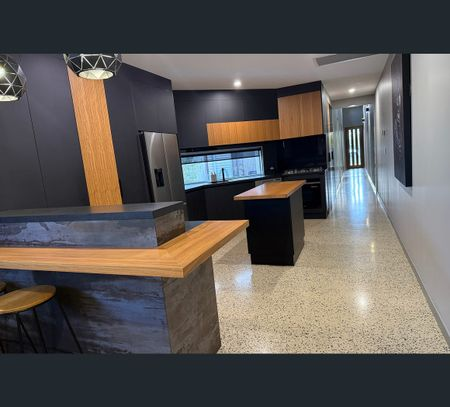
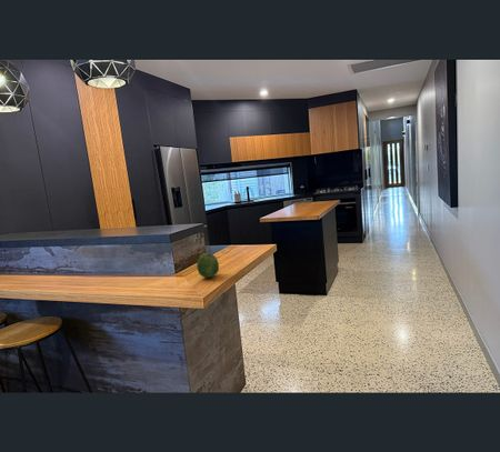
+ fruit [196,252,220,279]
